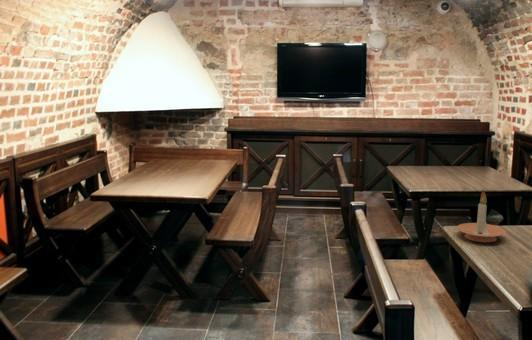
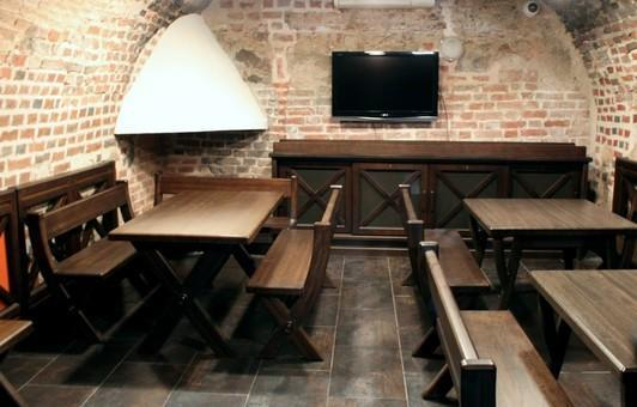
- candle holder [456,189,507,243]
